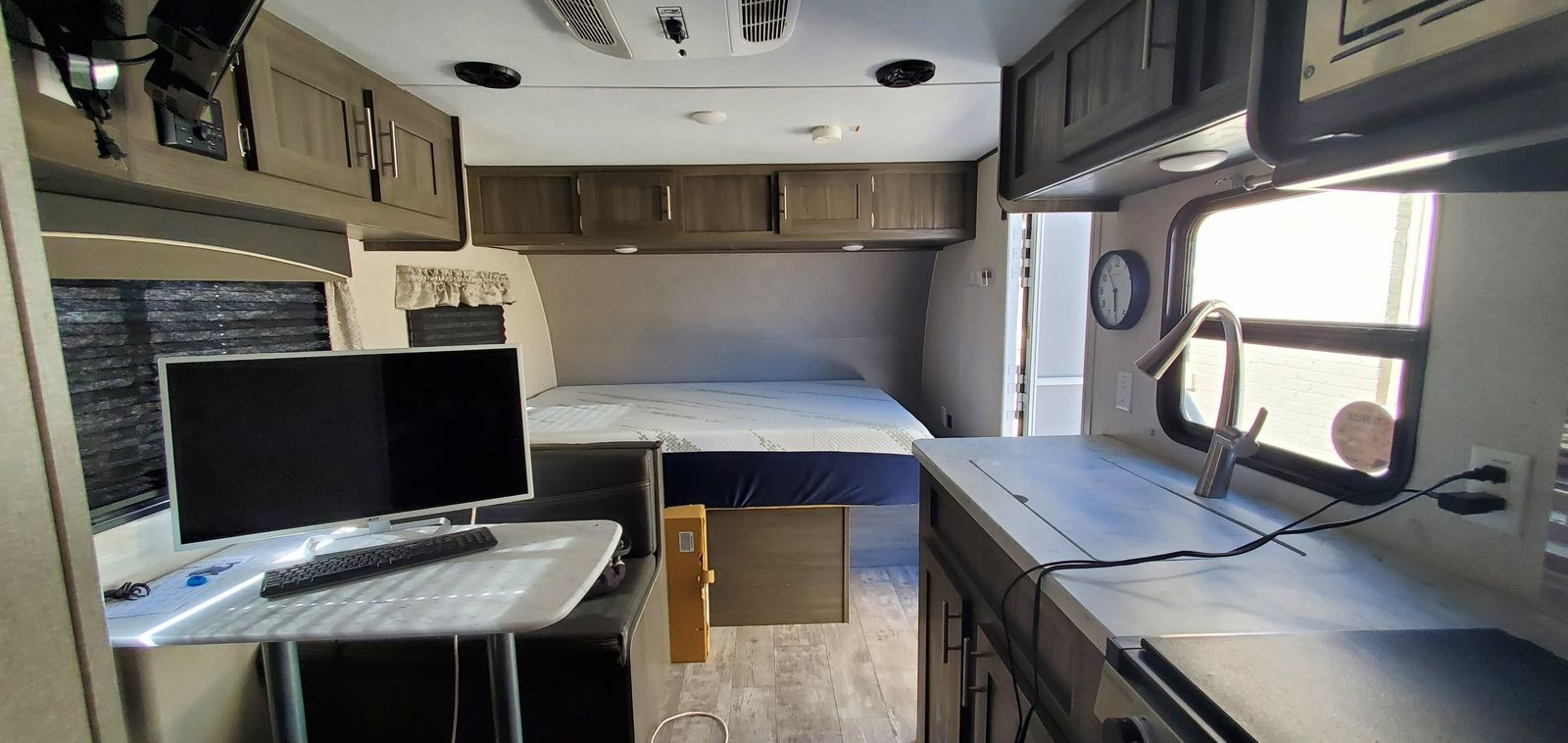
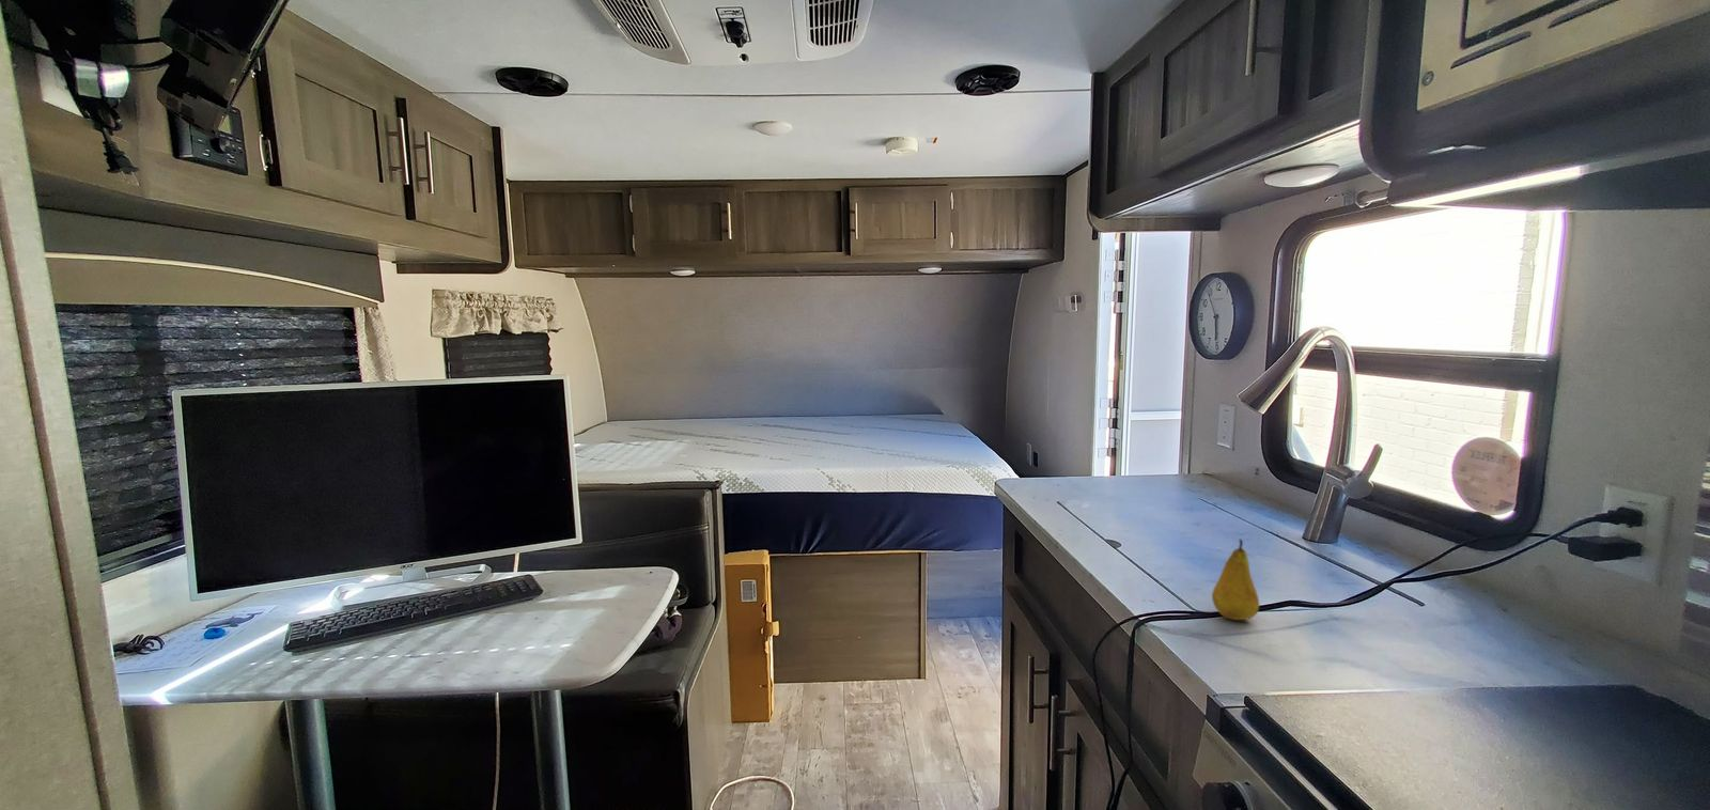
+ fruit [1211,539,1260,621]
